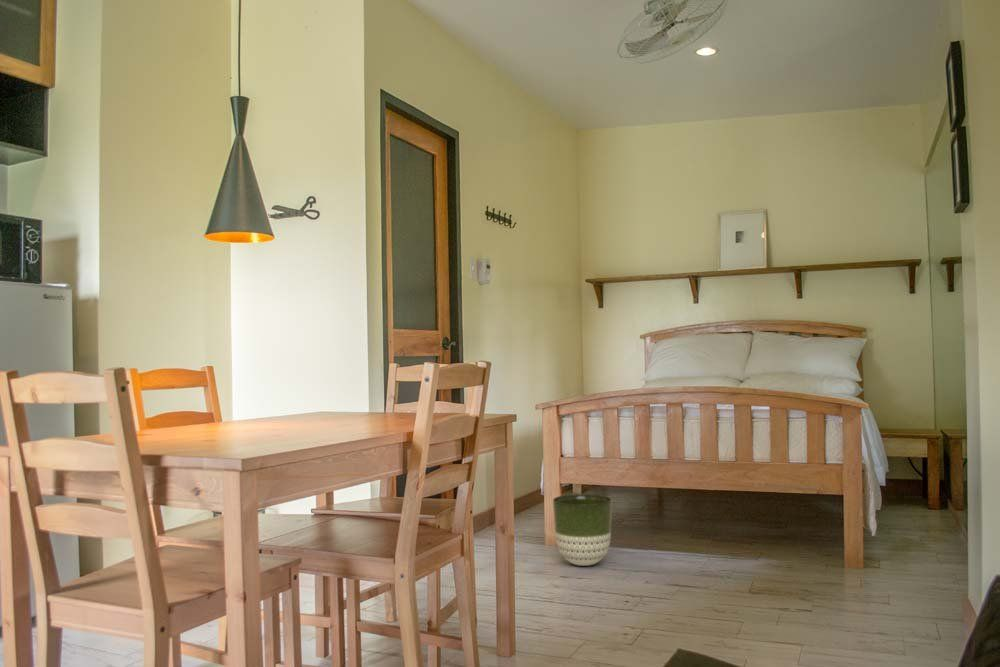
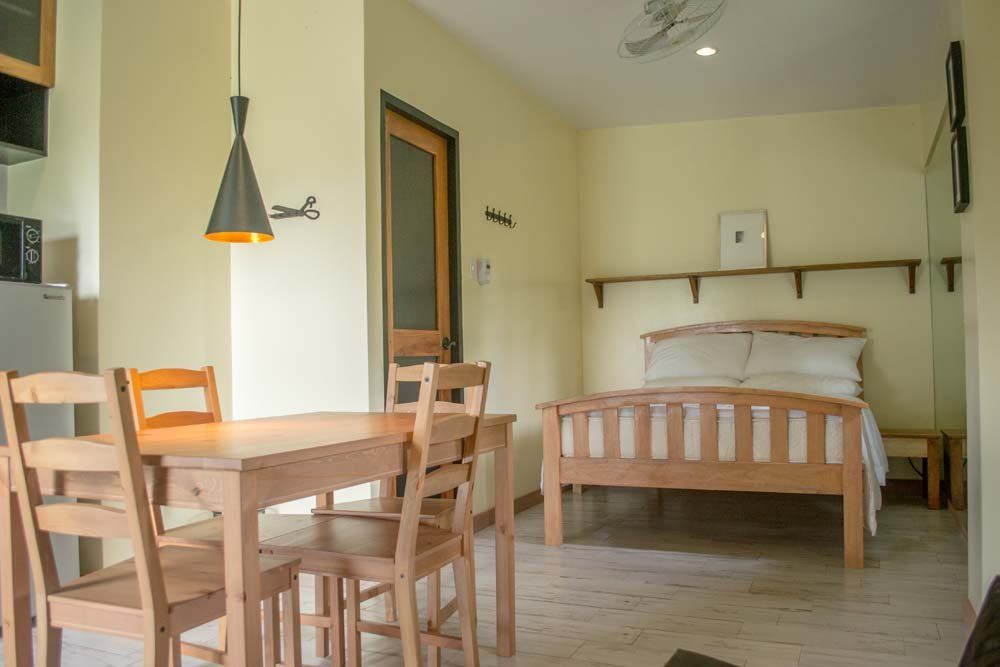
- planter [552,493,613,567]
